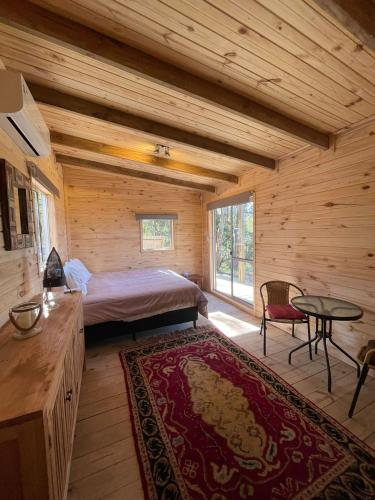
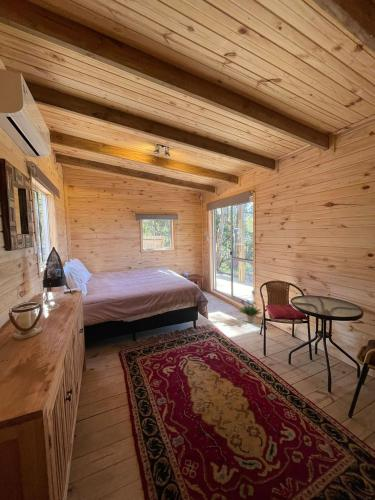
+ potted plant [238,289,264,324]
